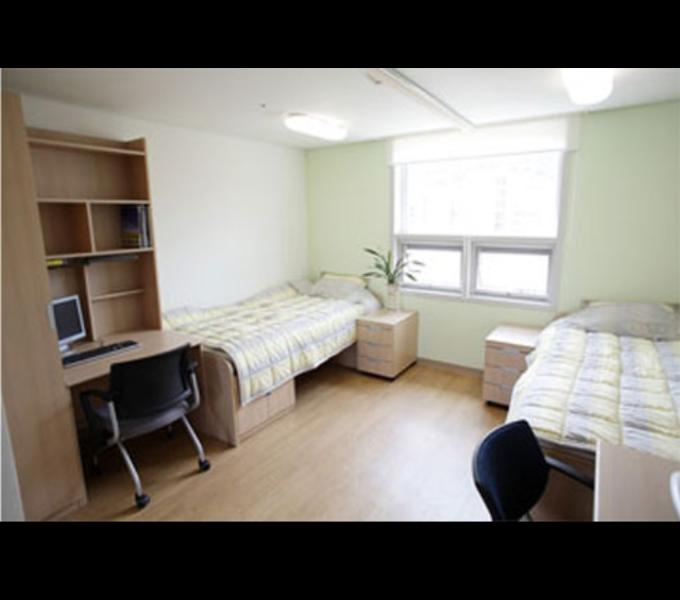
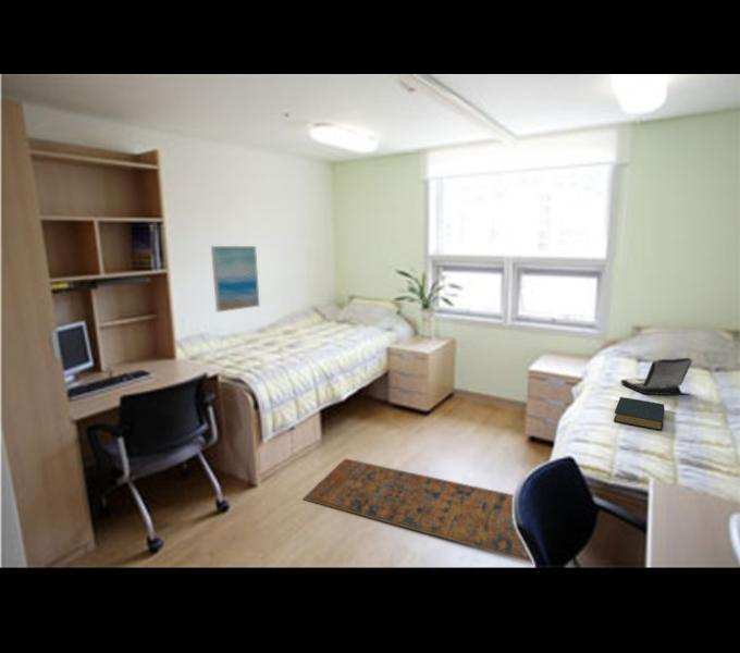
+ laptop [620,357,693,396]
+ wall art [210,245,260,313]
+ hardback book [613,396,665,431]
+ rug [301,457,533,564]
